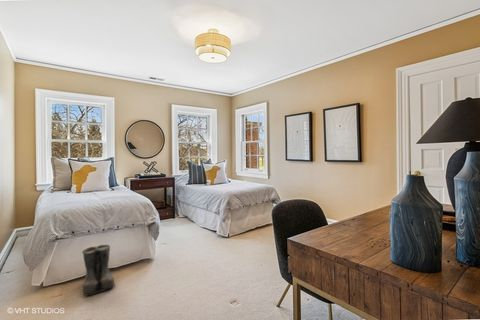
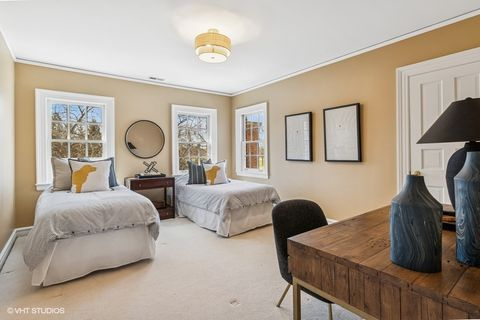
- boots [81,244,116,297]
